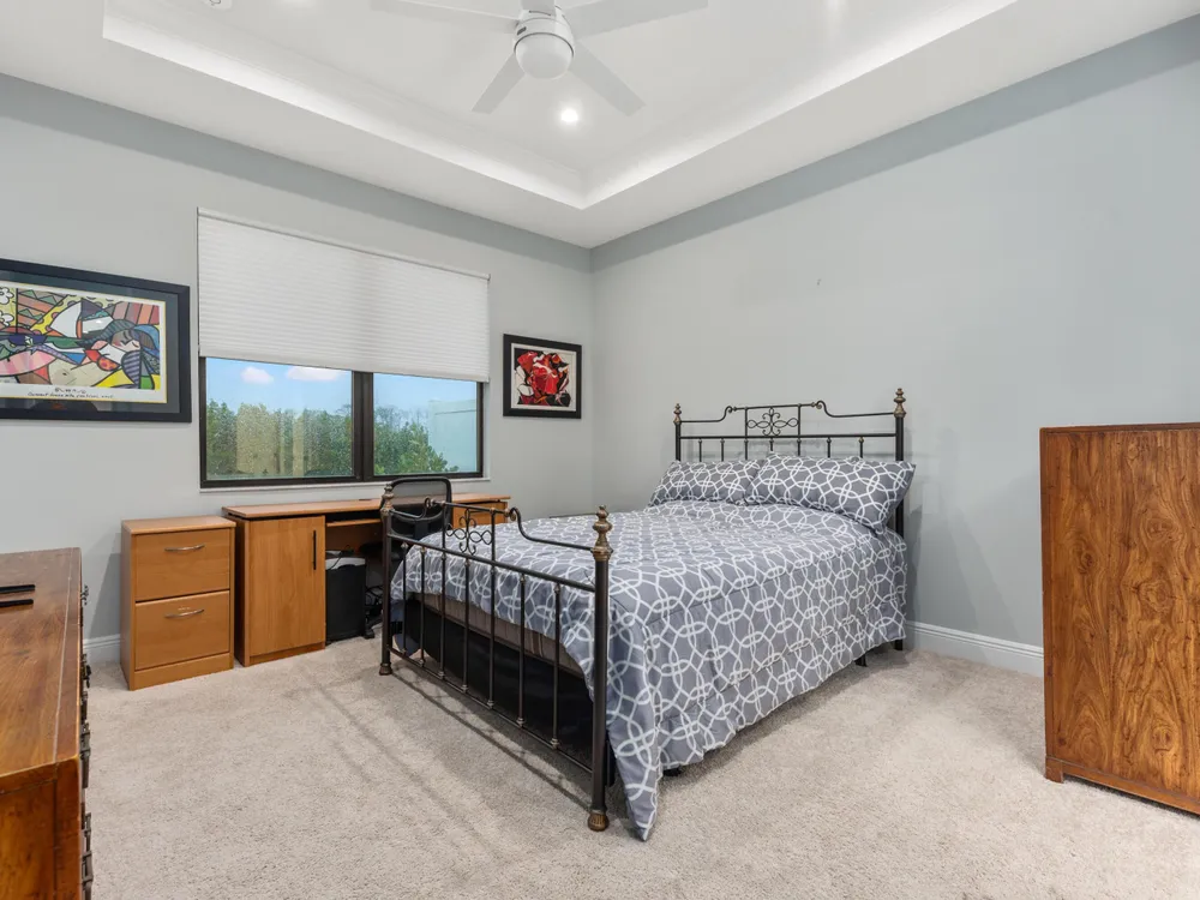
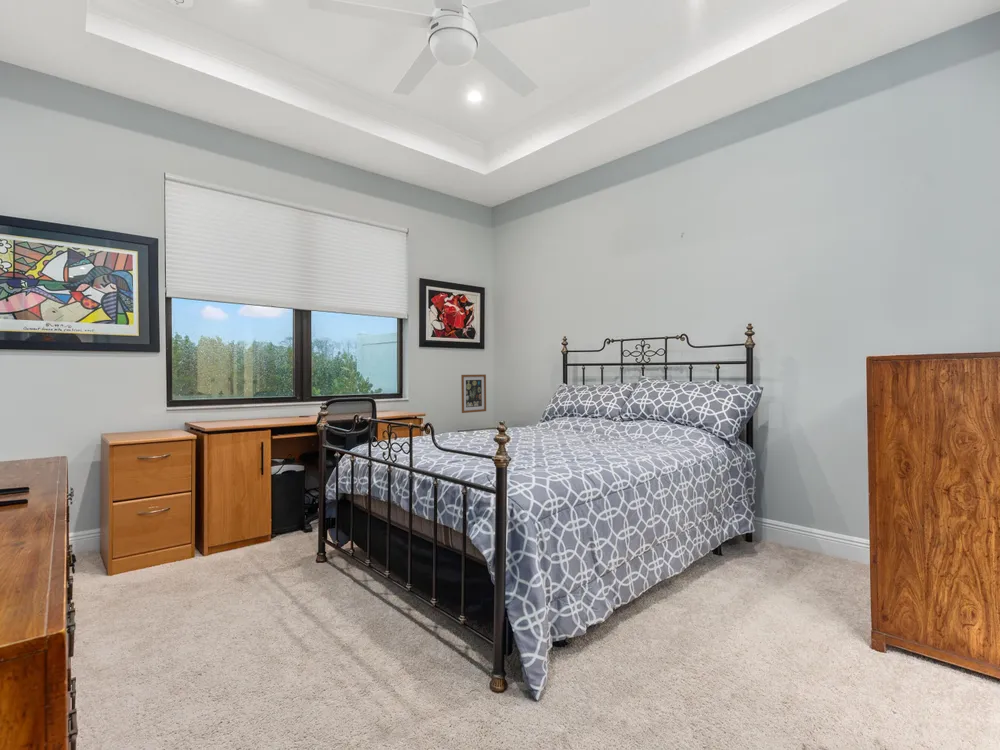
+ wall art [460,374,487,414]
